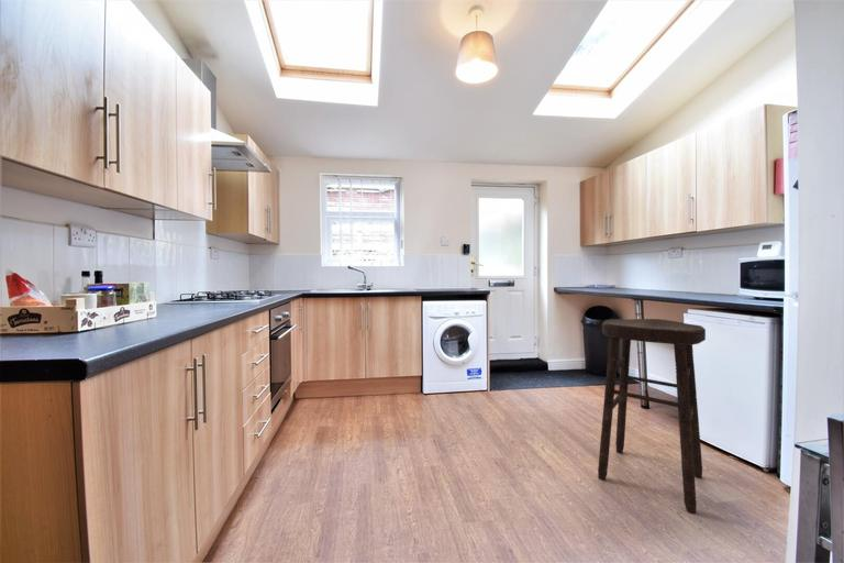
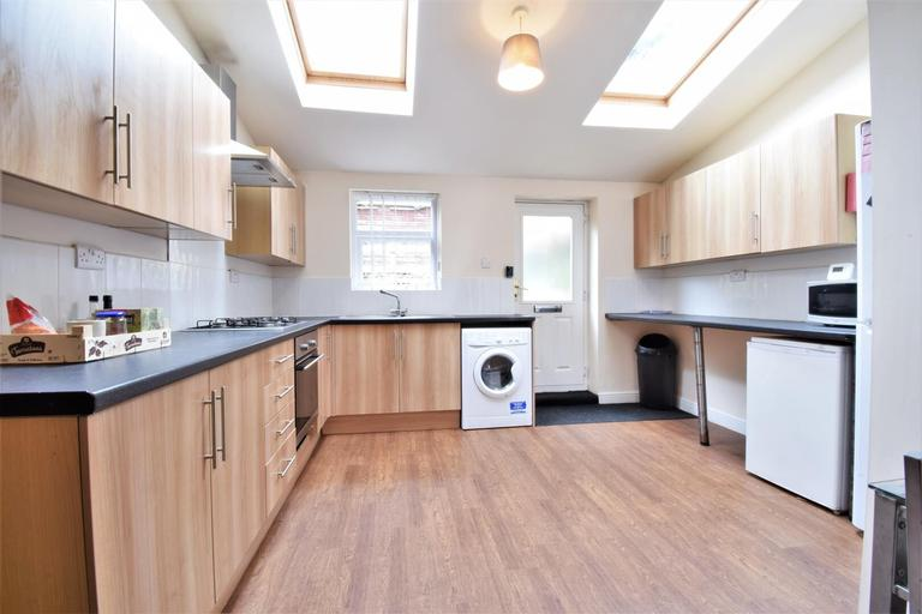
- stool [597,318,707,515]
